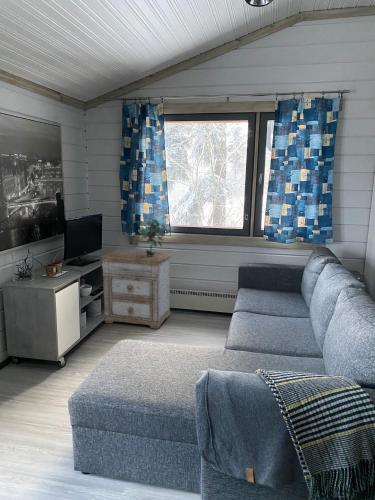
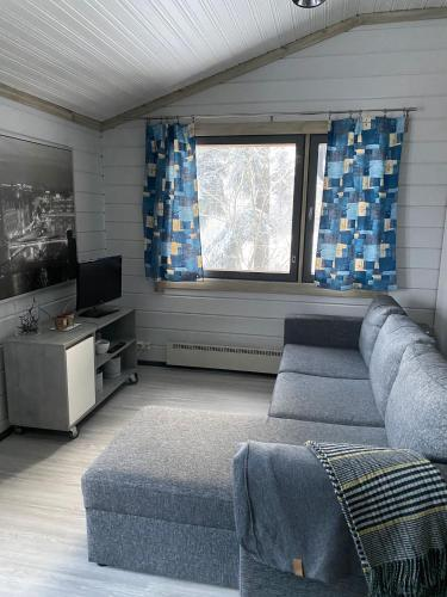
- nightstand [99,249,173,330]
- potted plant [137,214,169,256]
